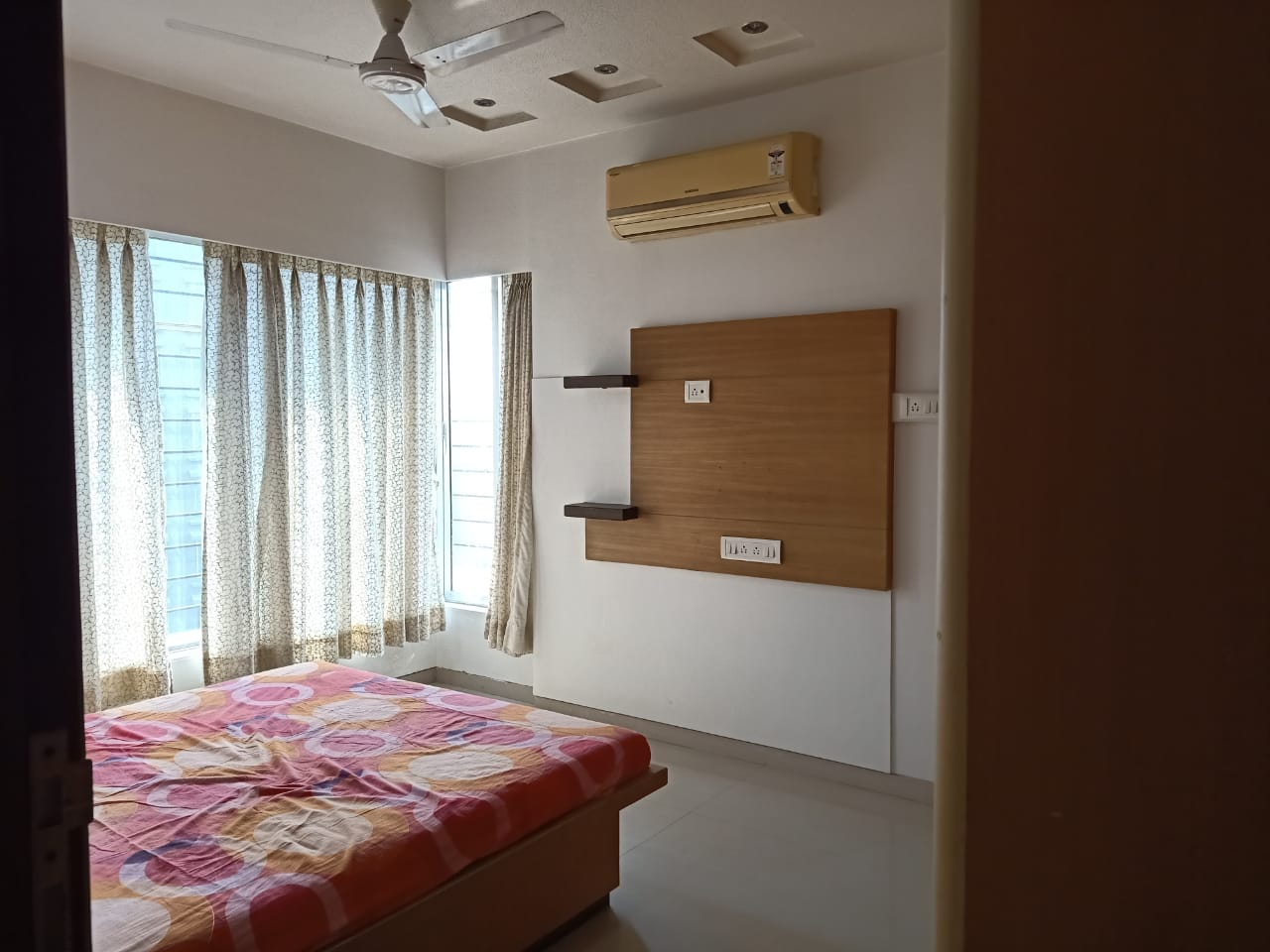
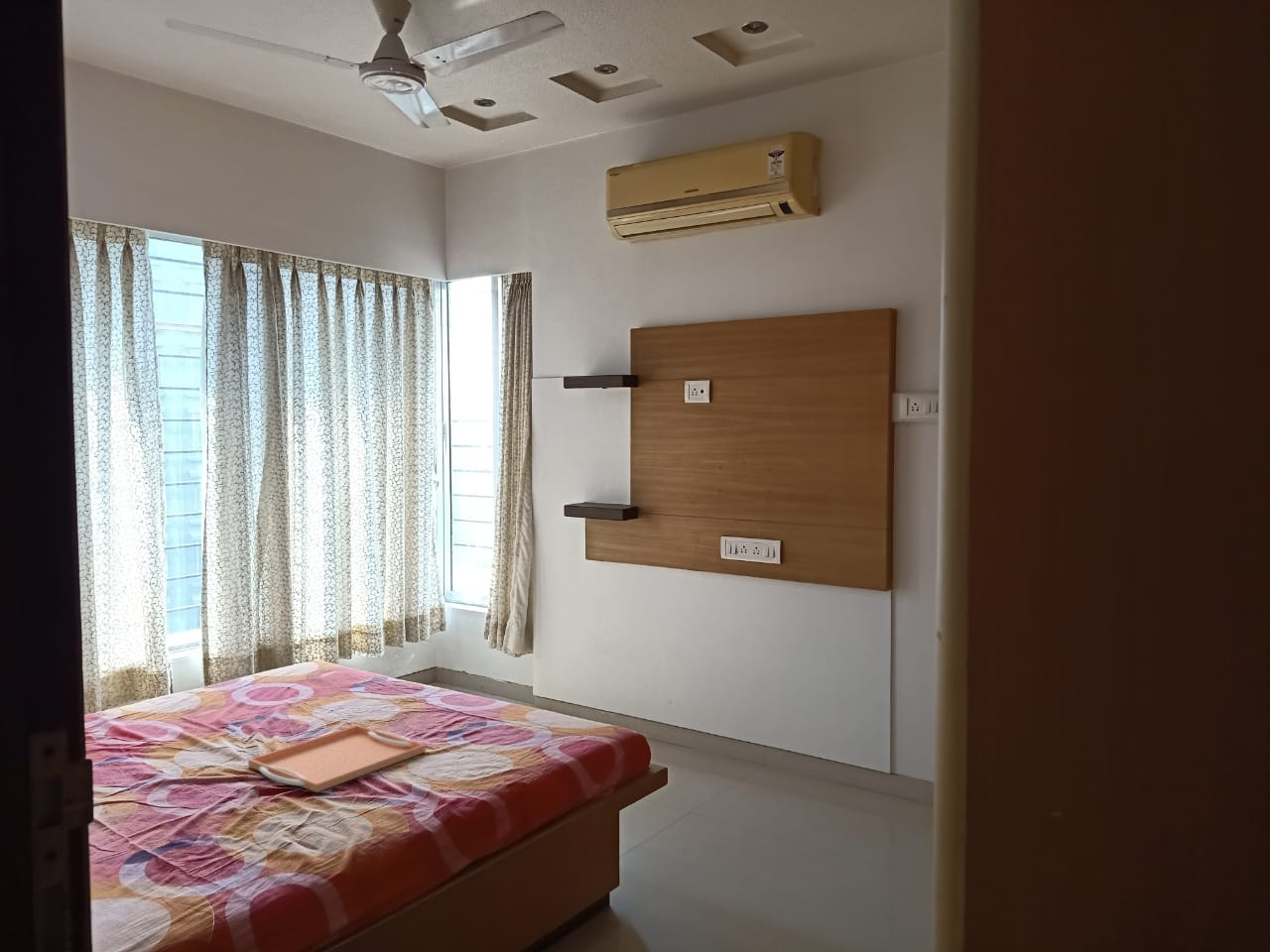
+ serving tray [247,724,427,793]
